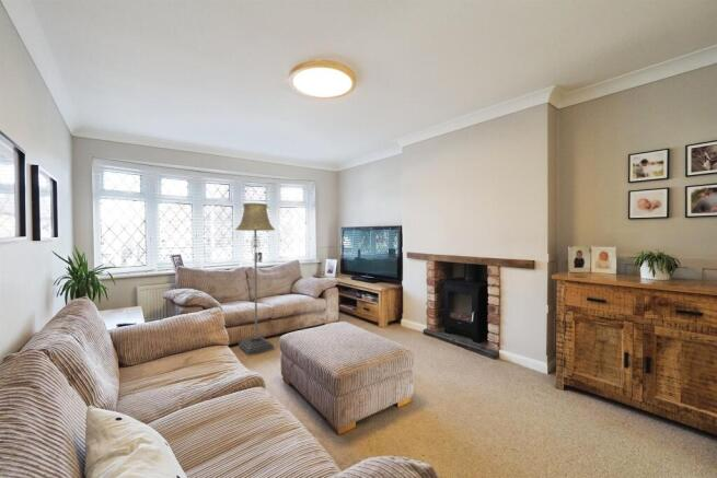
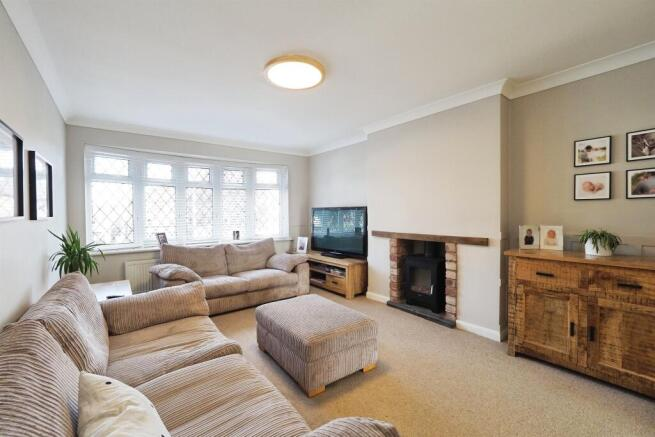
- floor lamp [234,202,276,357]
